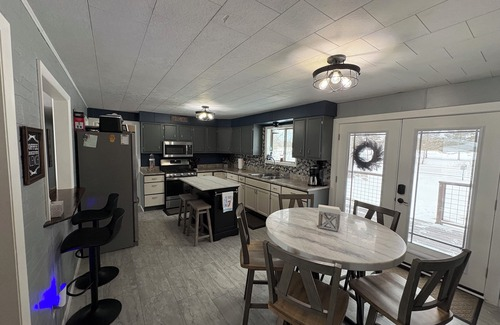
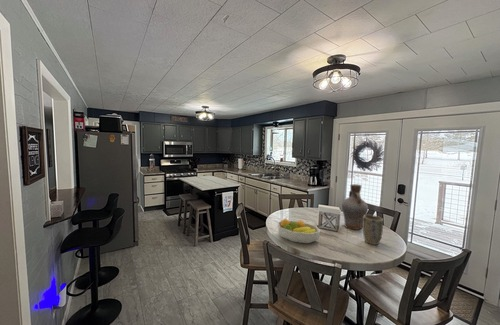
+ plant pot [362,214,384,246]
+ fruit bowl [277,218,321,244]
+ vase [341,183,369,231]
